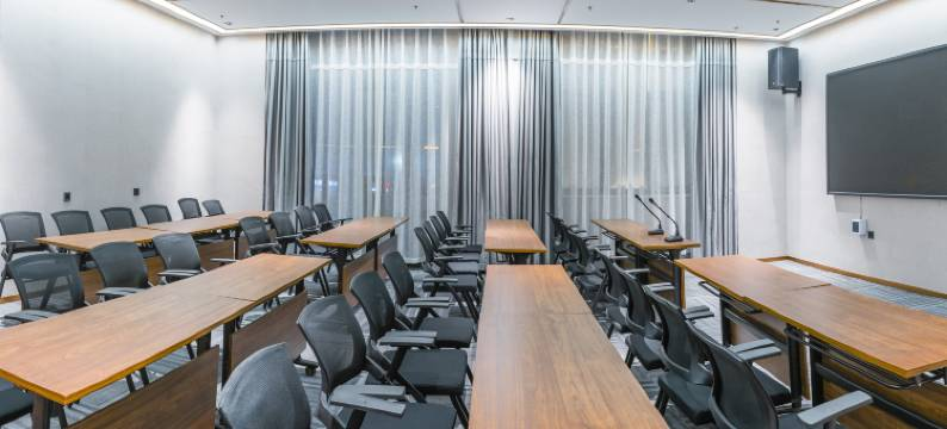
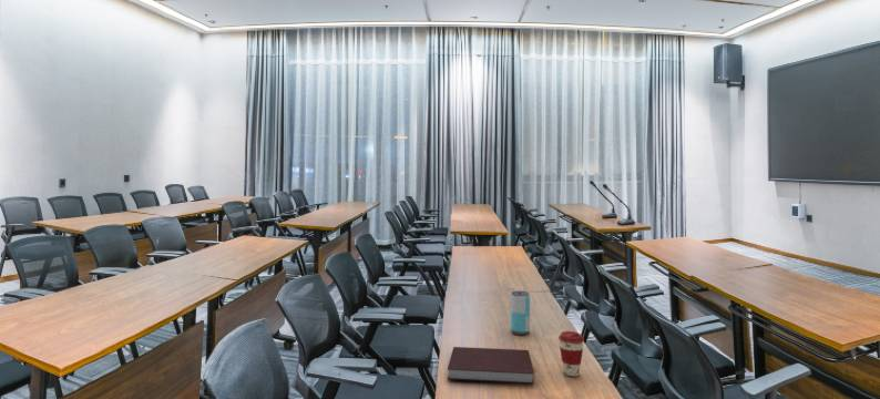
+ coffee cup [557,330,585,377]
+ notebook [447,346,535,385]
+ beverage can [510,290,531,336]
